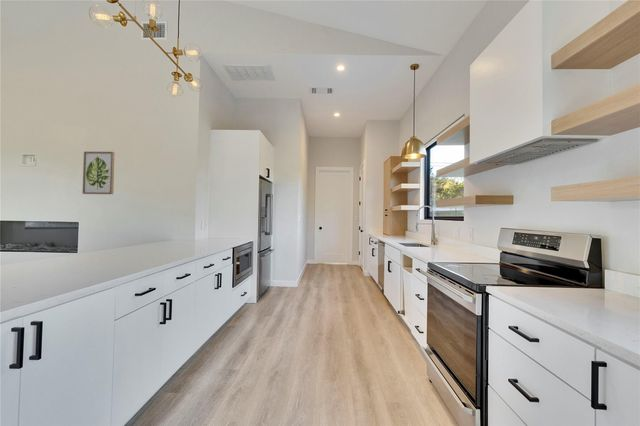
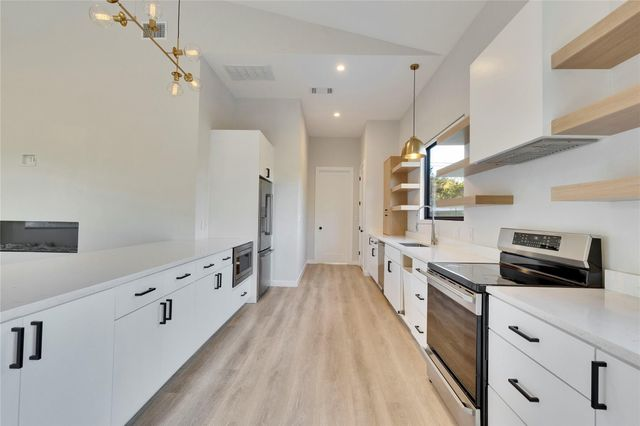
- wall art [82,151,116,195]
